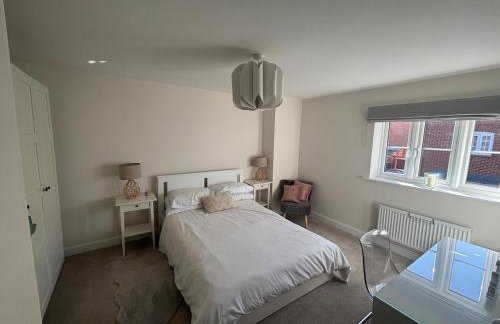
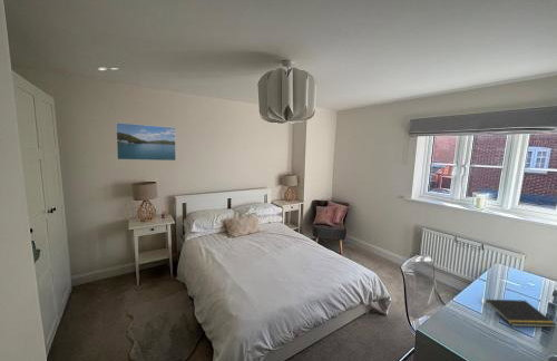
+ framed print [115,121,177,162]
+ notepad [483,299,557,329]
